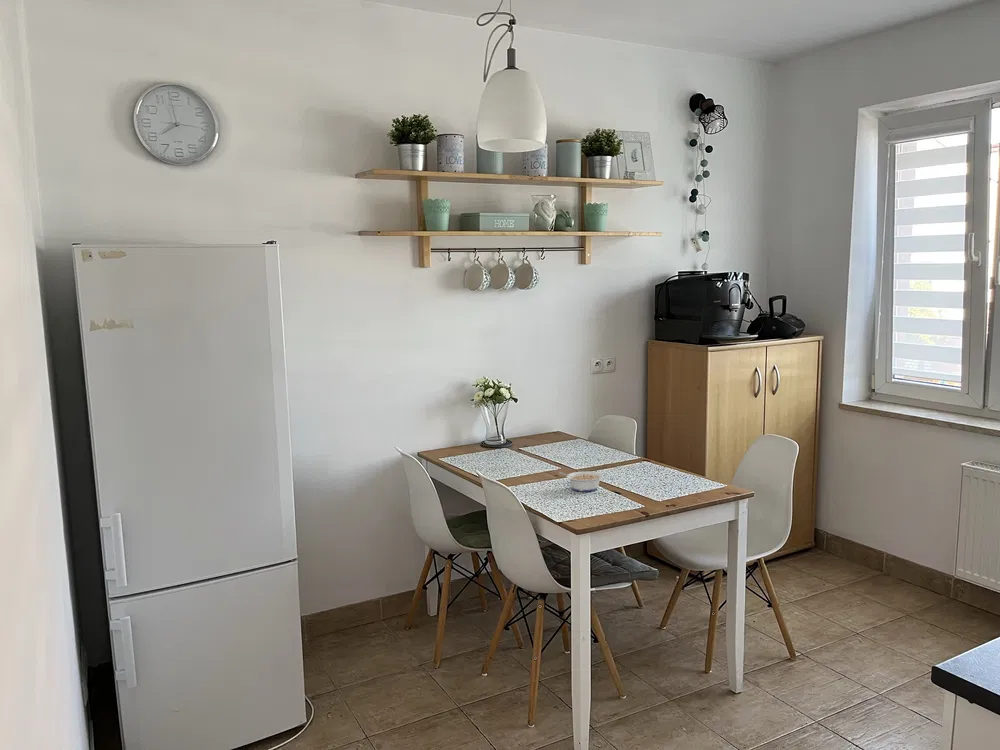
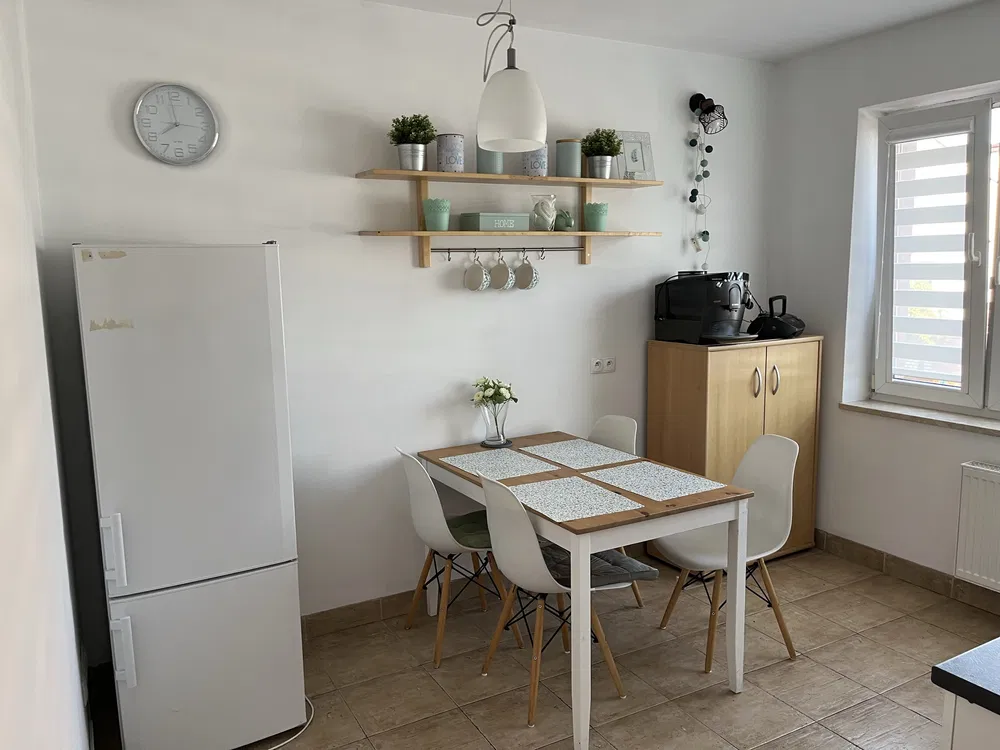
- legume [558,470,604,492]
